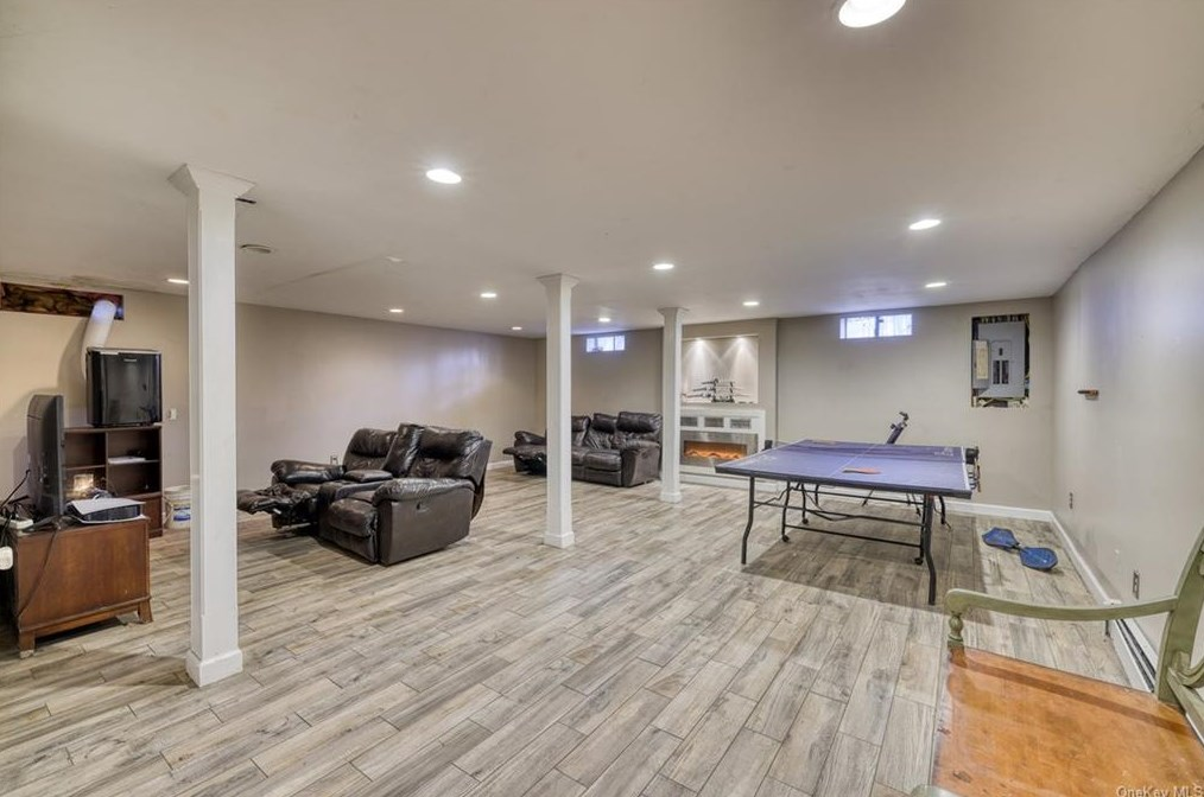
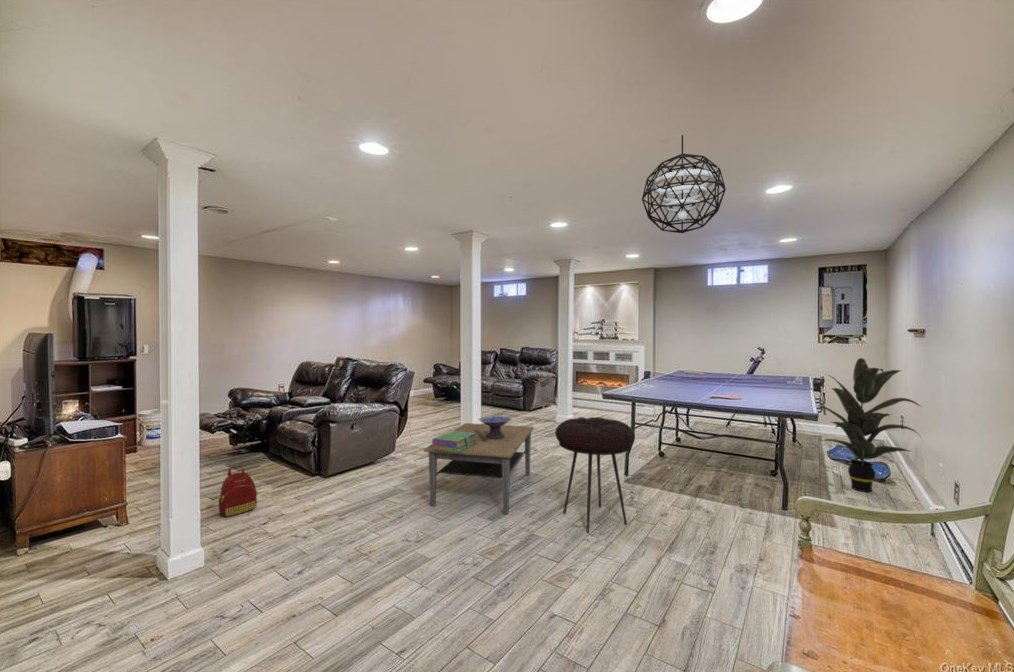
+ pendant light [641,134,727,234]
+ backpack [217,465,258,518]
+ stool [554,416,636,534]
+ decorative bowl [478,415,512,439]
+ indoor plant [818,357,924,493]
+ stack of books [430,430,477,453]
+ coffee table [423,422,535,515]
